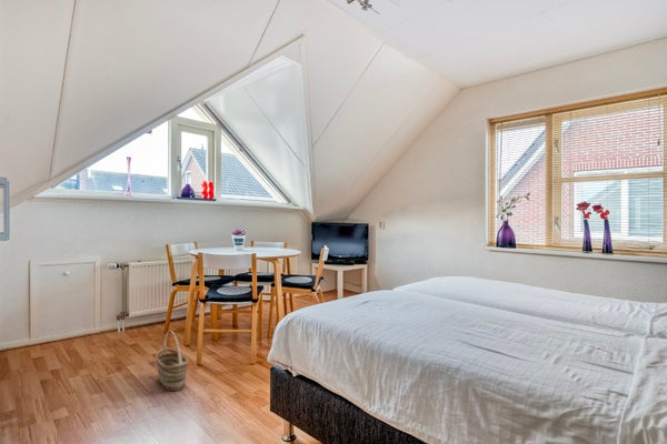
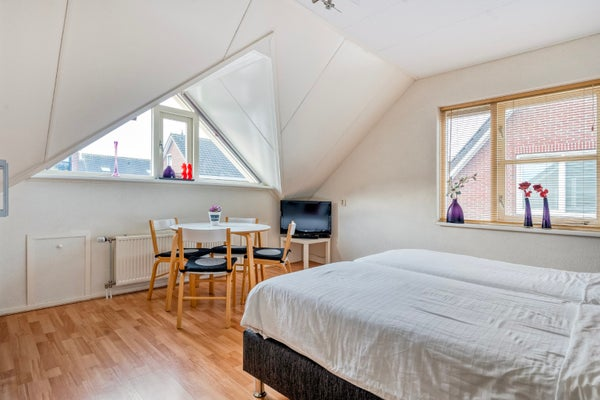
- basket [155,330,189,392]
